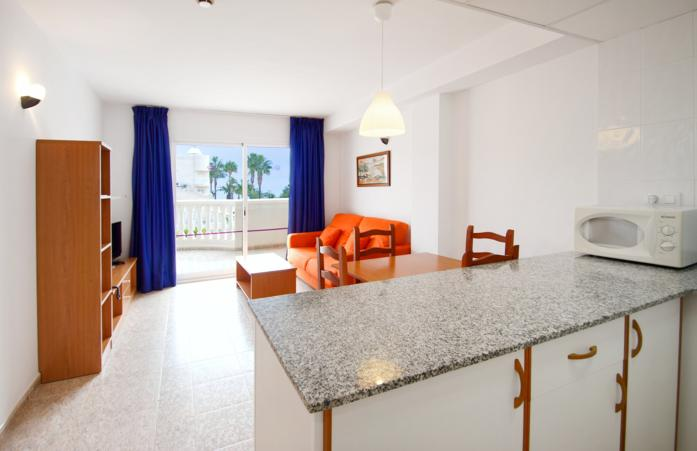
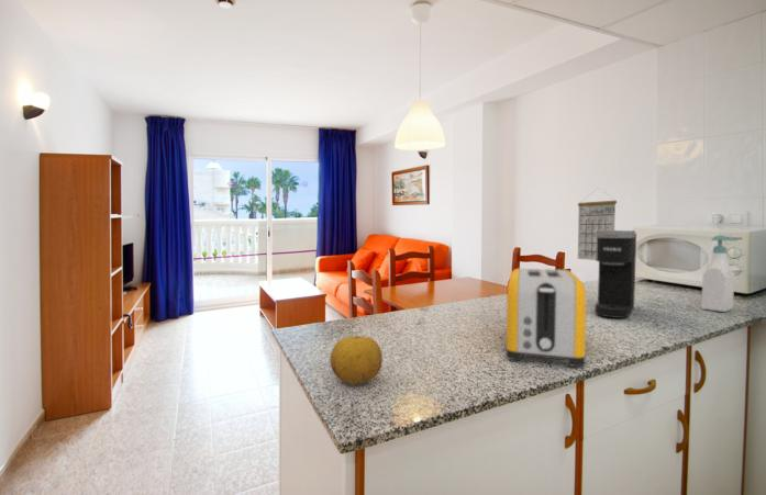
+ calendar [577,187,618,261]
+ coffee maker [593,229,637,319]
+ fruit [329,335,384,386]
+ toaster [506,268,587,368]
+ soap bottle [700,234,739,313]
